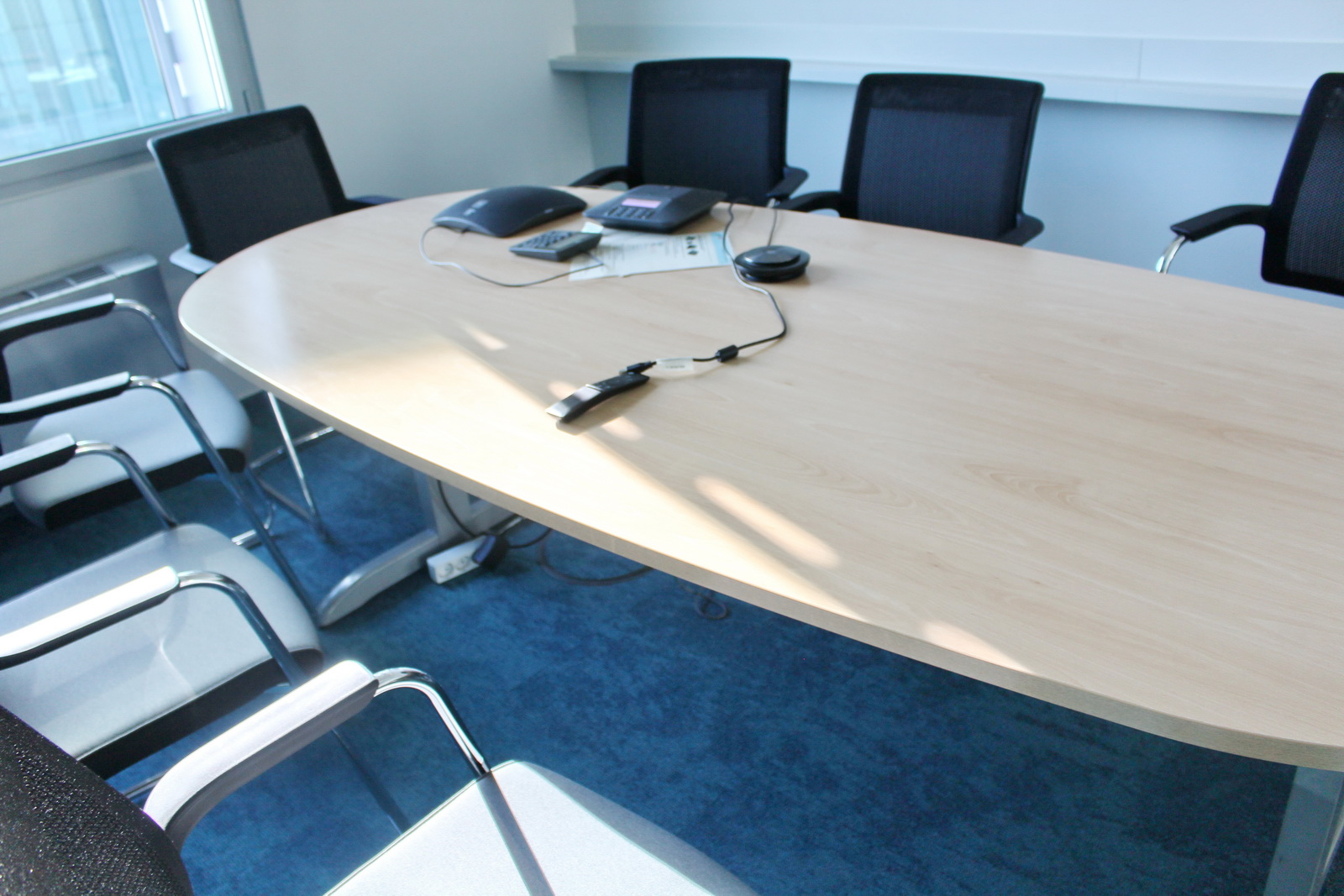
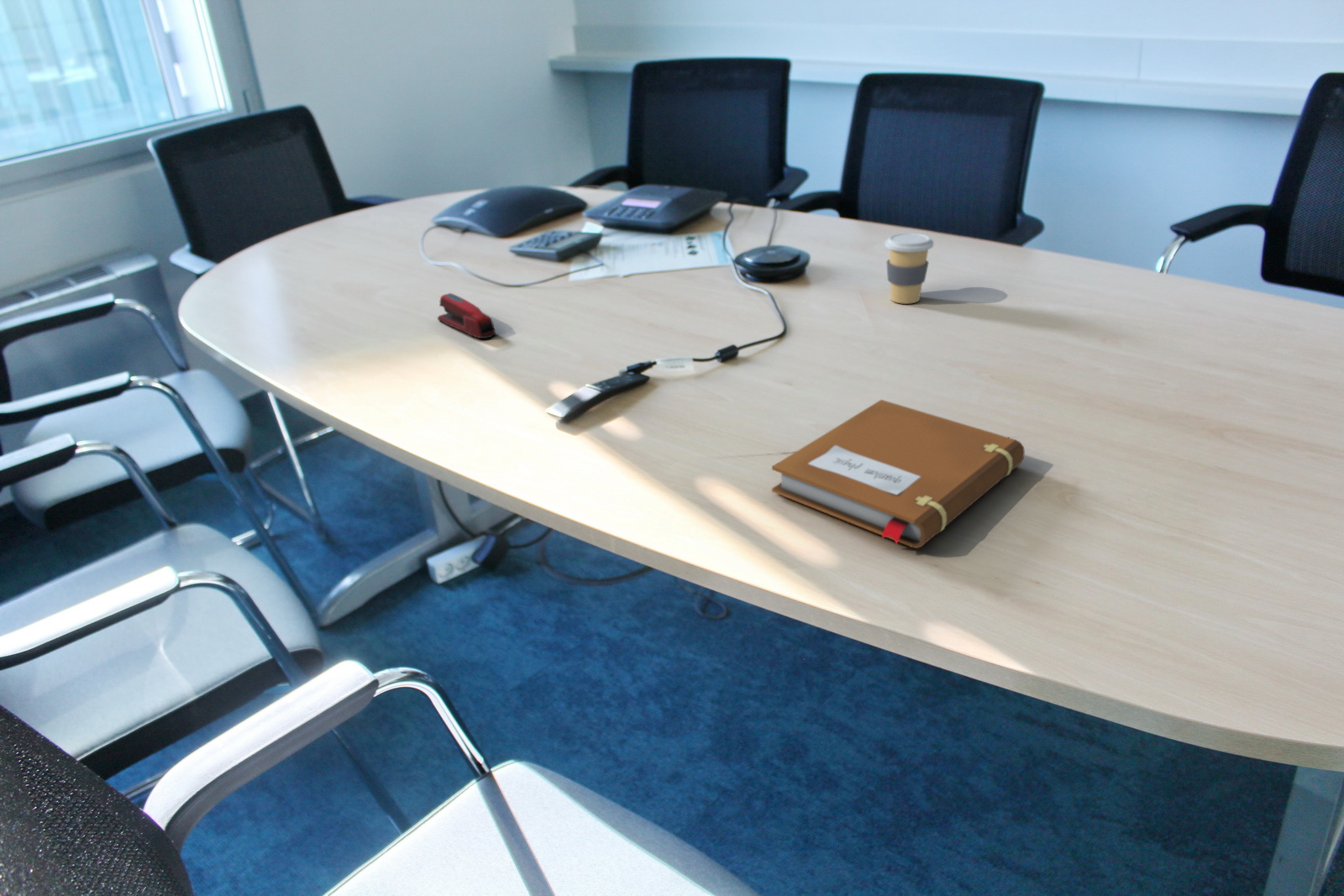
+ stapler [437,292,496,339]
+ notebook [771,399,1026,549]
+ coffee cup [885,232,935,305]
